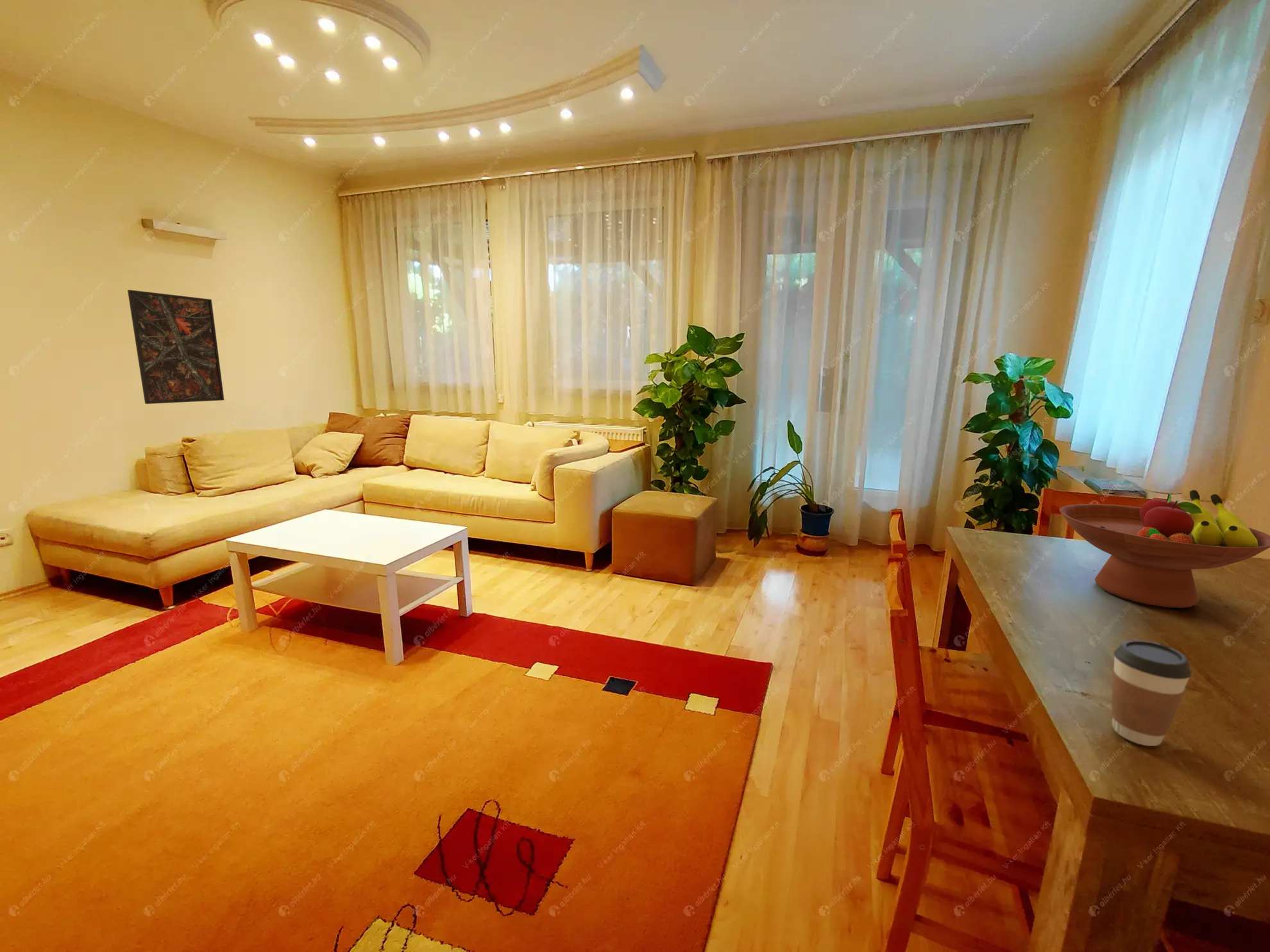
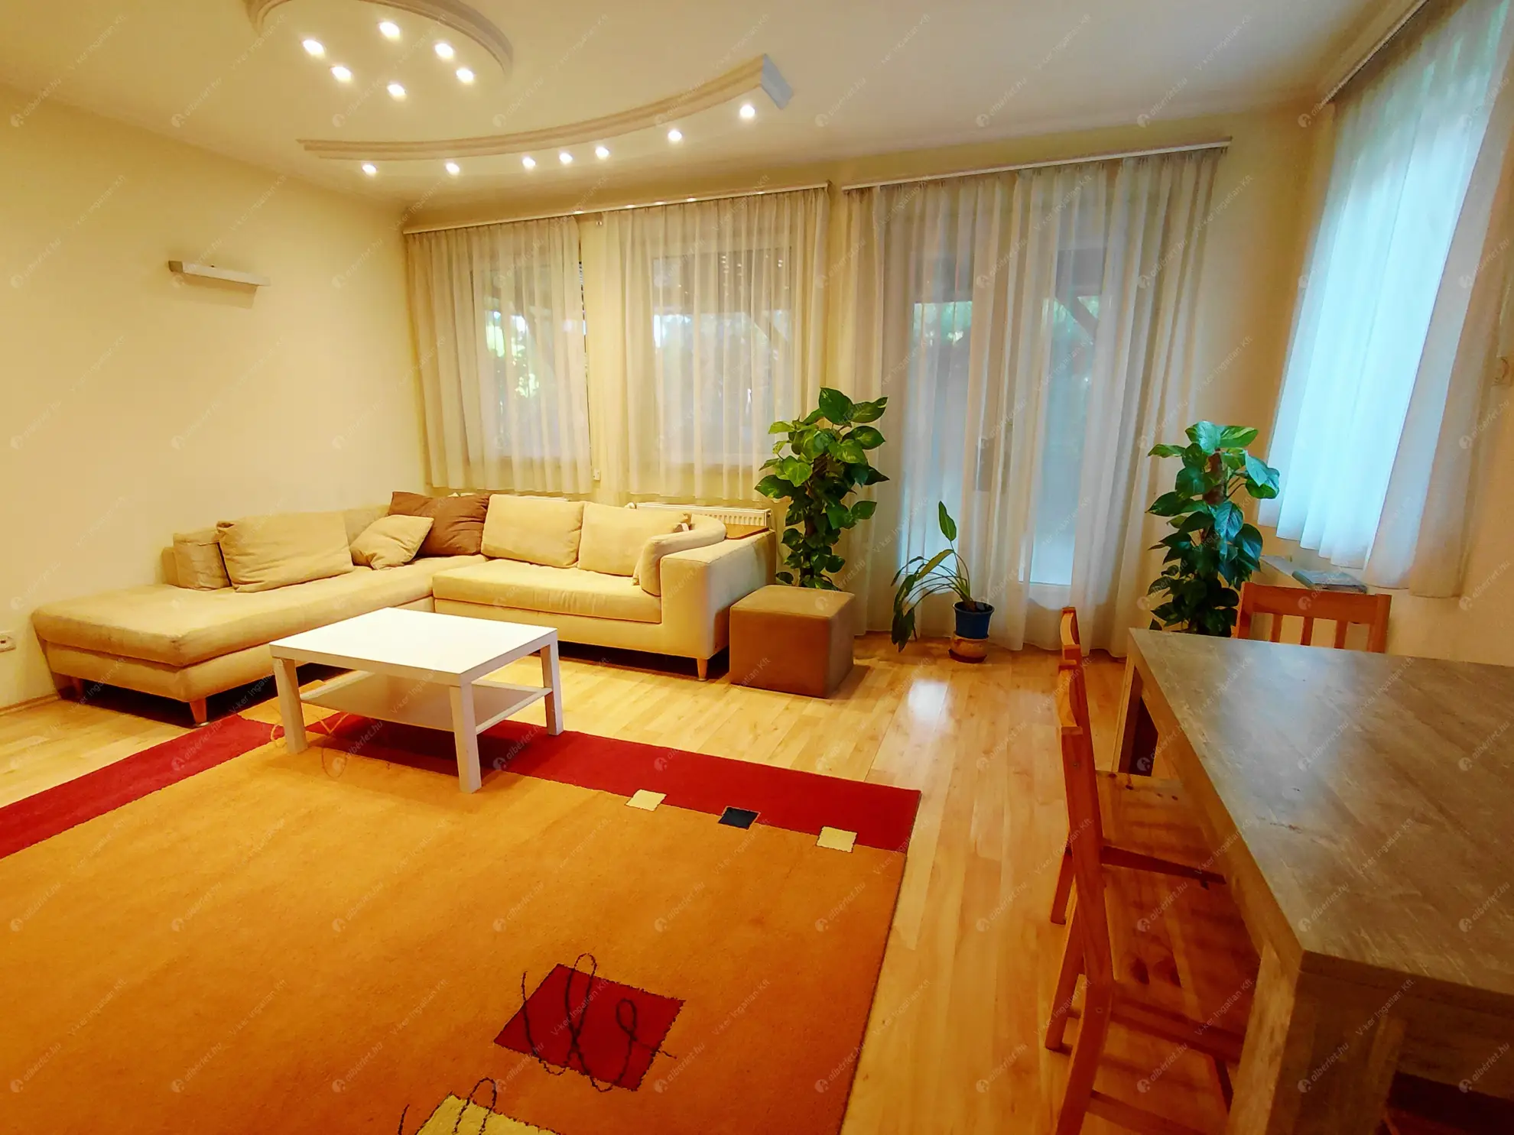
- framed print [127,289,225,405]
- fruit bowl [1059,489,1270,609]
- coffee cup [1111,640,1192,747]
